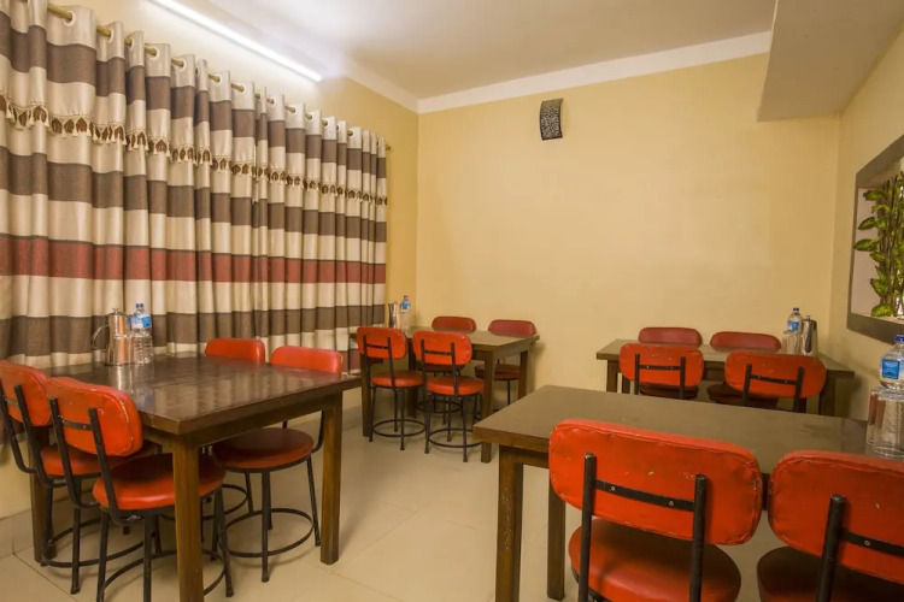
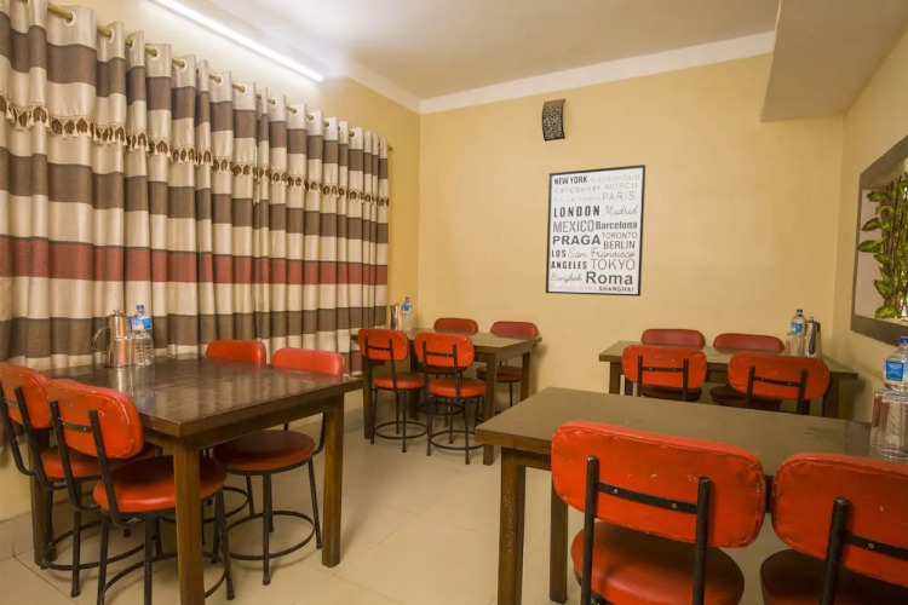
+ wall art [545,163,646,298]
